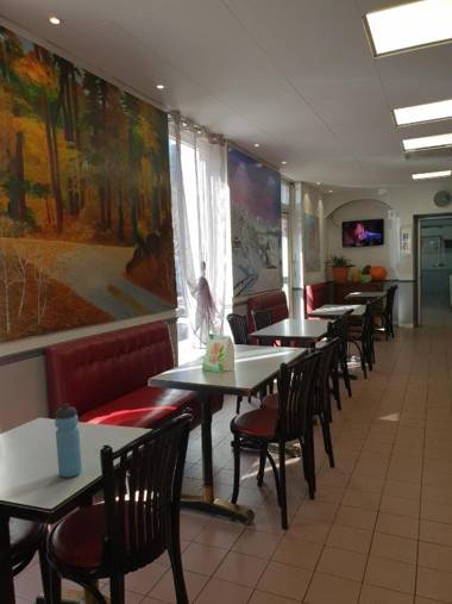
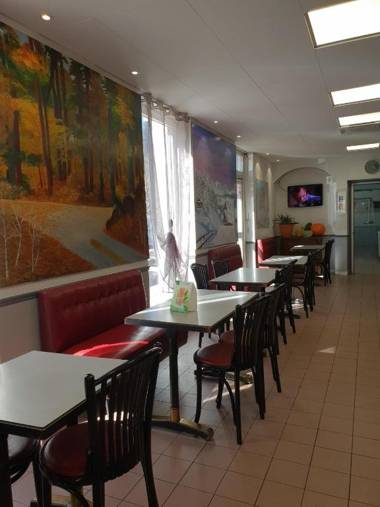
- water bottle [54,403,83,479]
